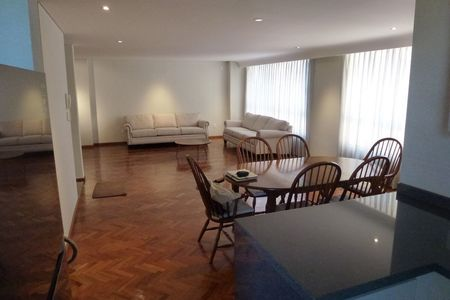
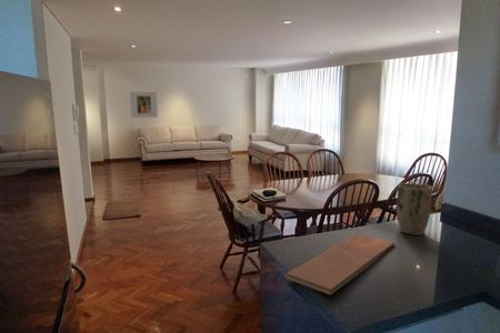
+ chopping board [283,233,396,296]
+ plant pot [396,182,433,236]
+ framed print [129,91,159,119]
